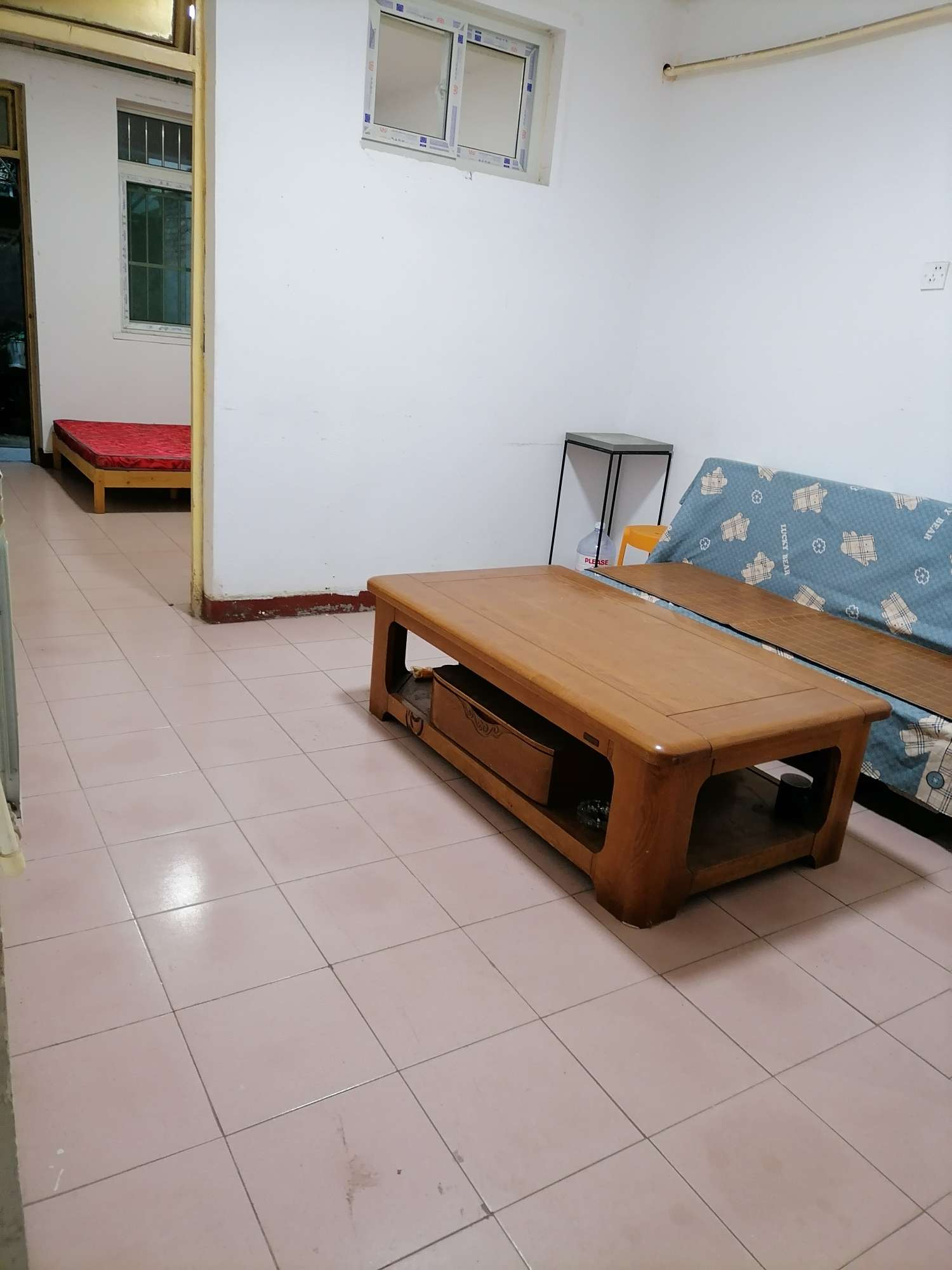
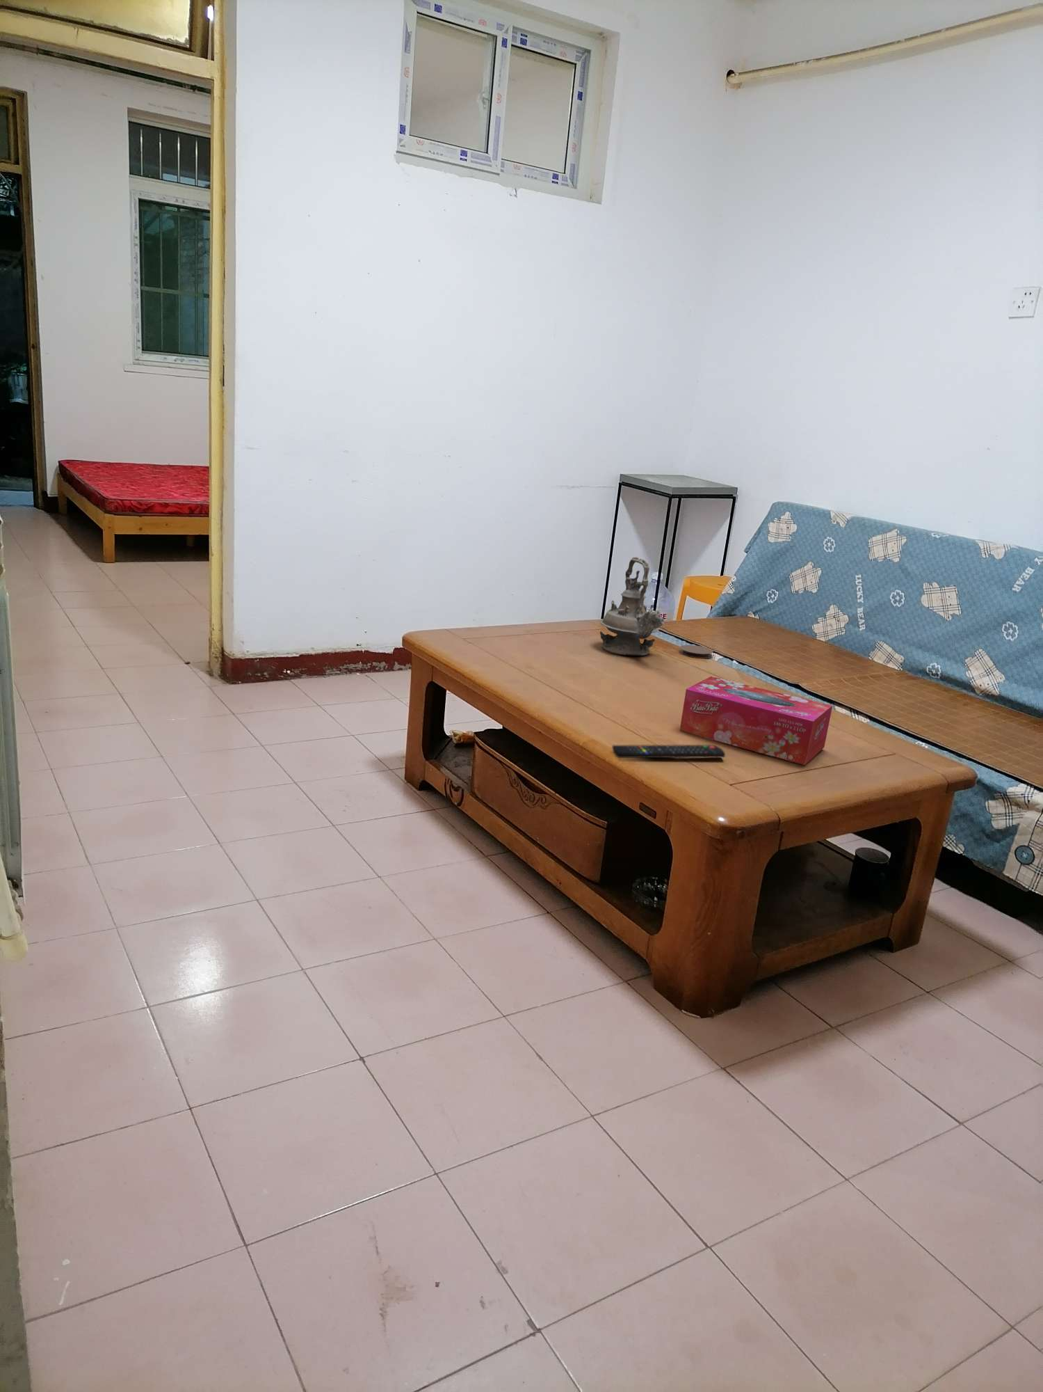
+ tissue box [679,676,833,766]
+ remote control [611,744,726,758]
+ coaster [678,644,713,659]
+ teapot [599,556,665,657]
